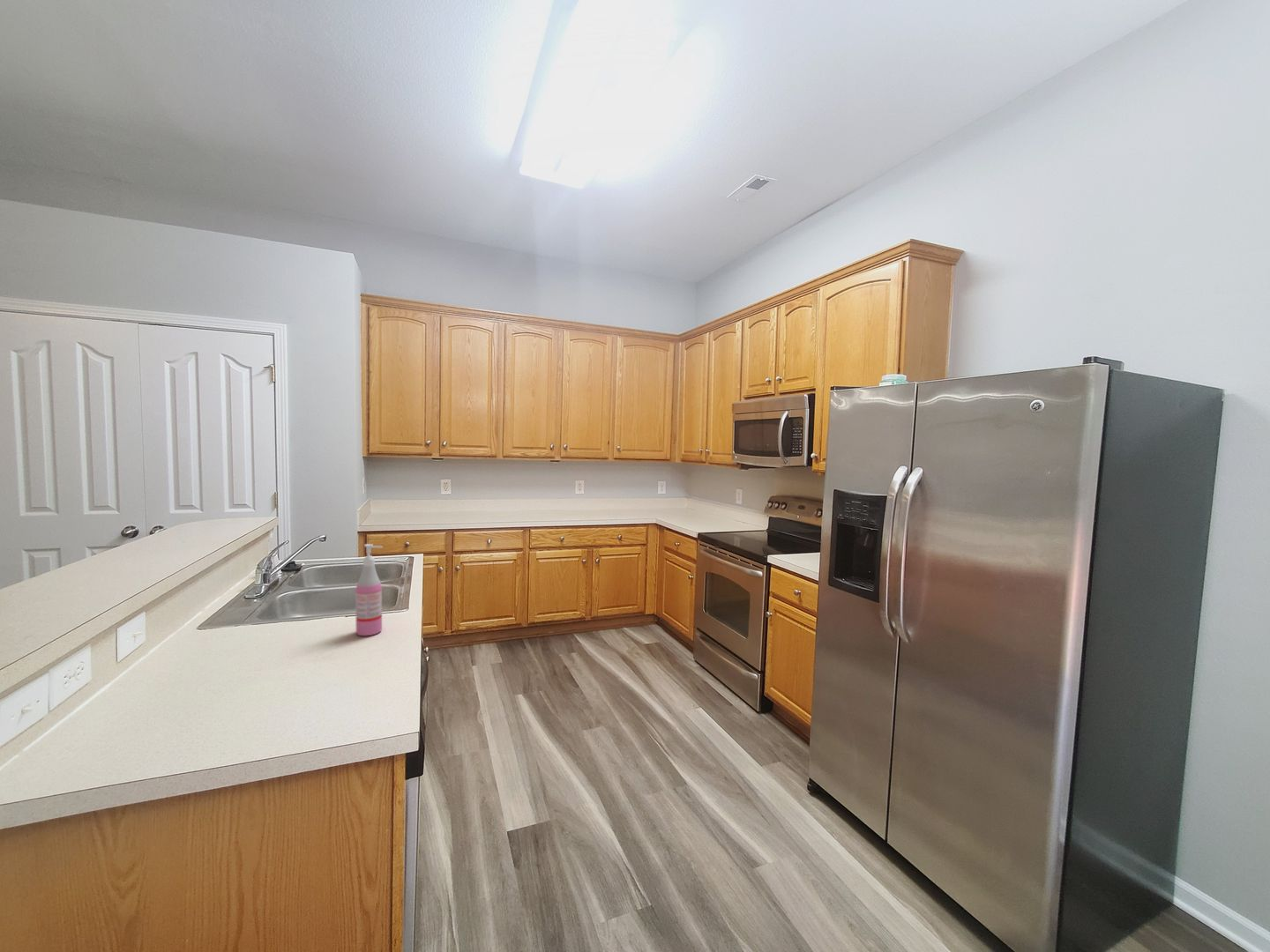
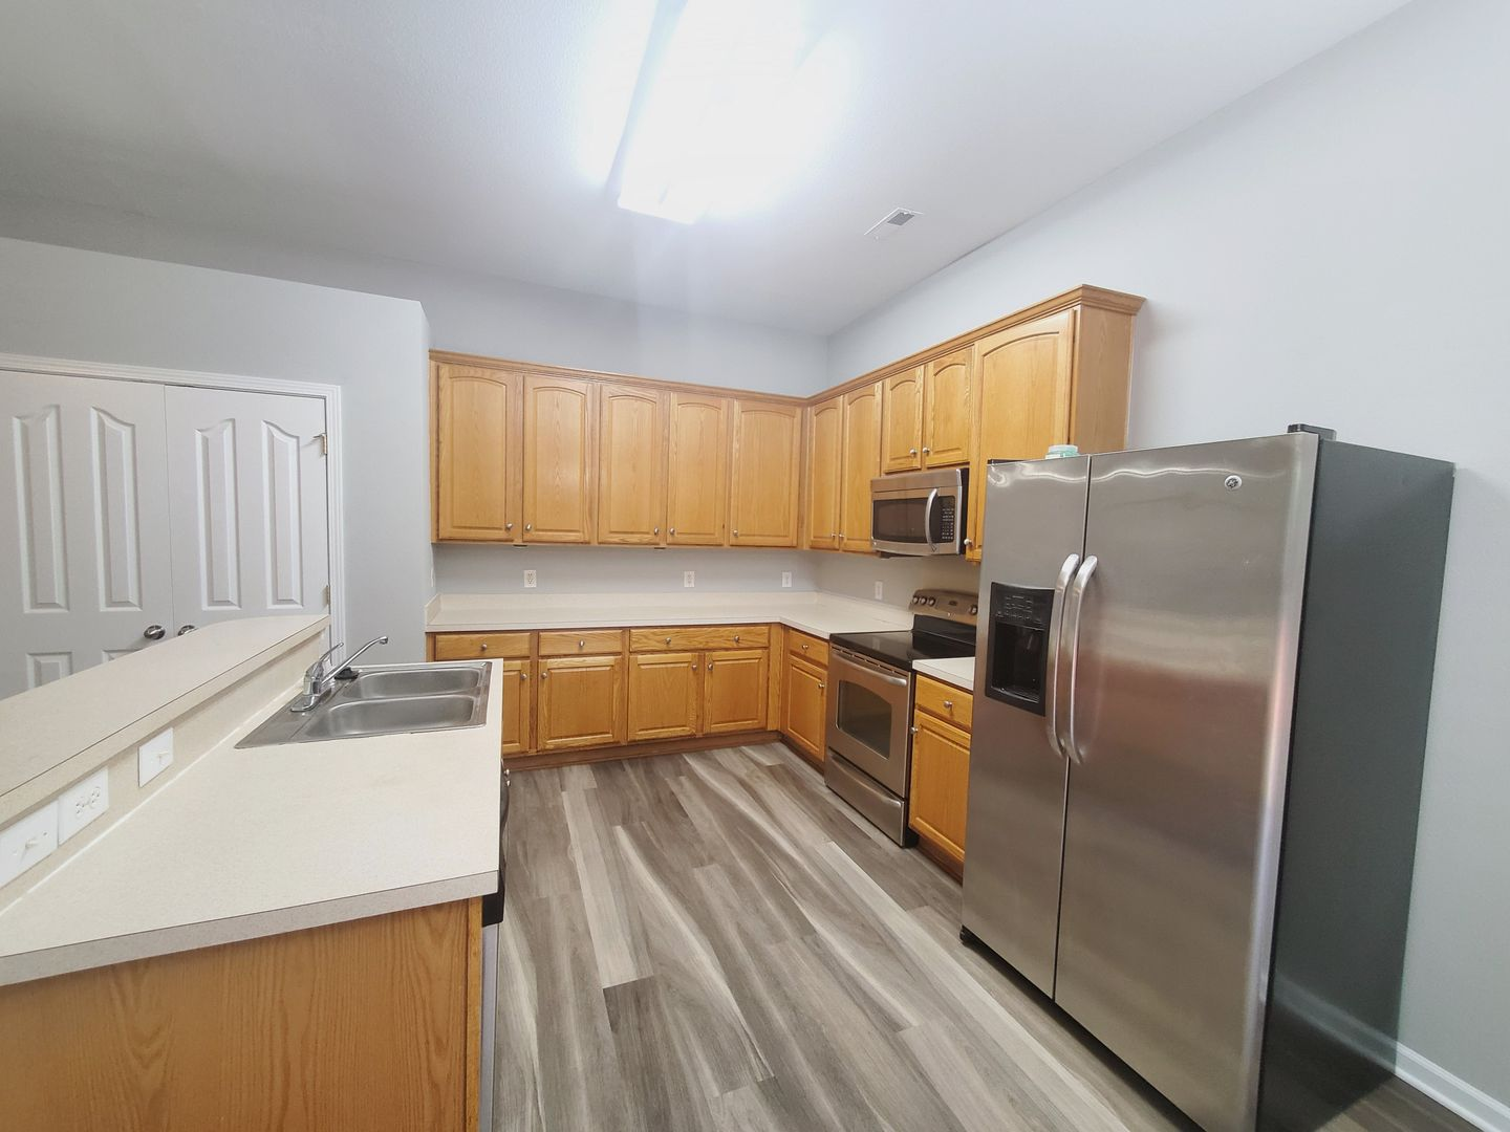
- soap dispenser [355,543,384,636]
